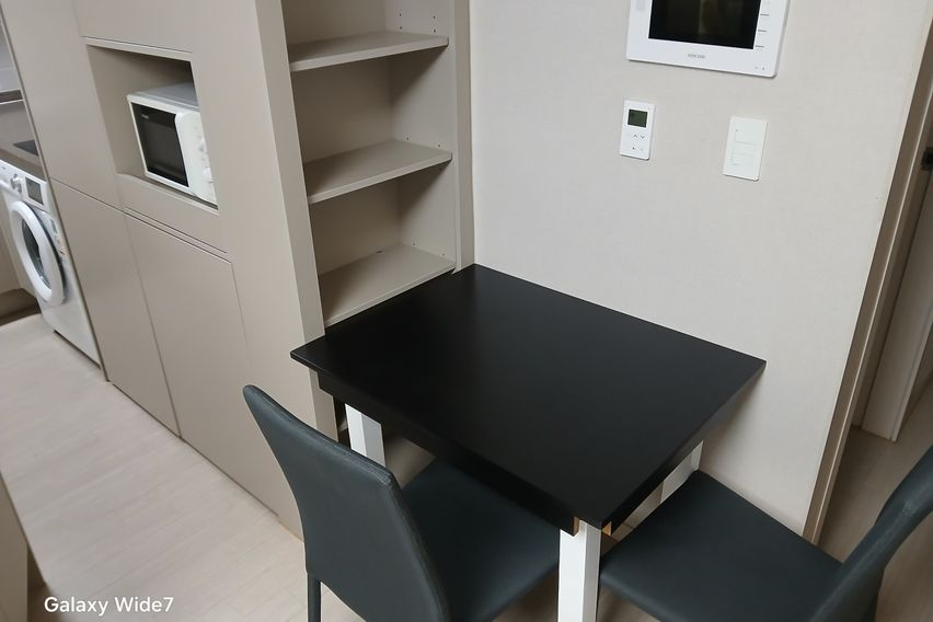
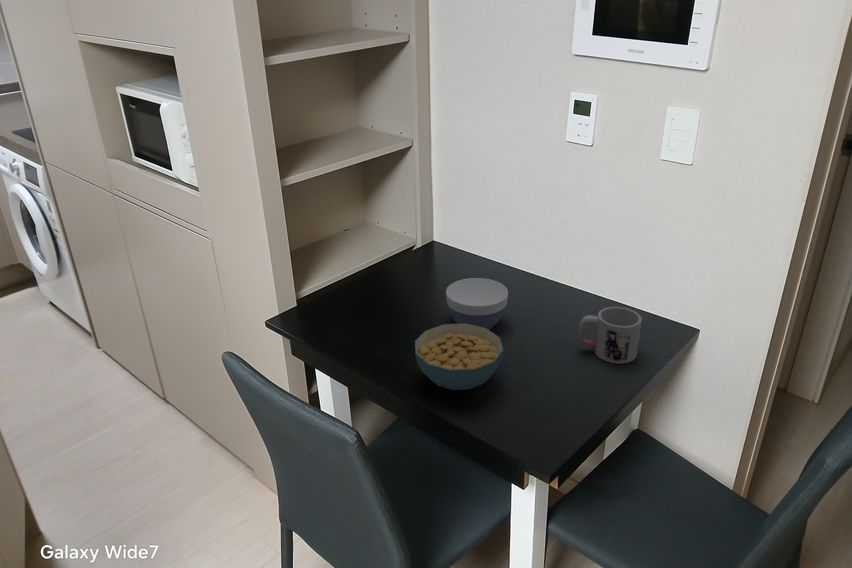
+ bowl [445,277,509,330]
+ cereal bowl [414,323,504,391]
+ mug [577,306,643,365]
